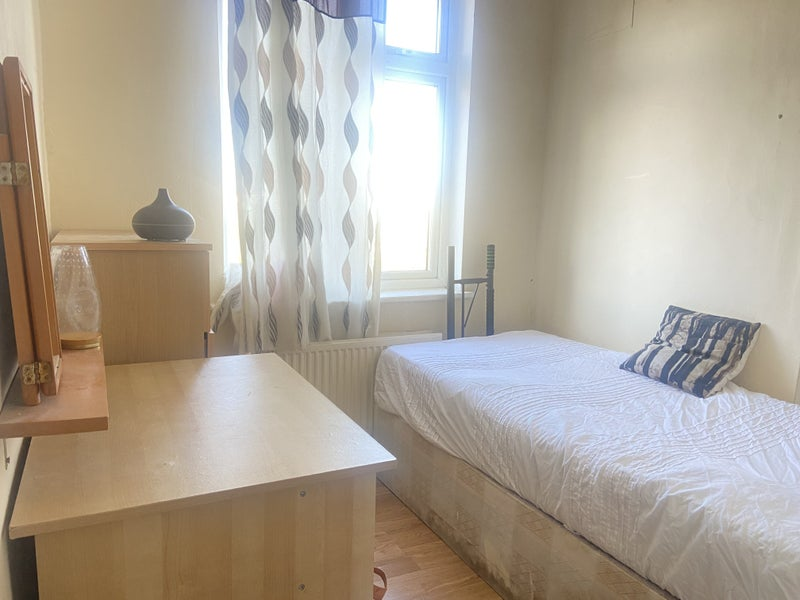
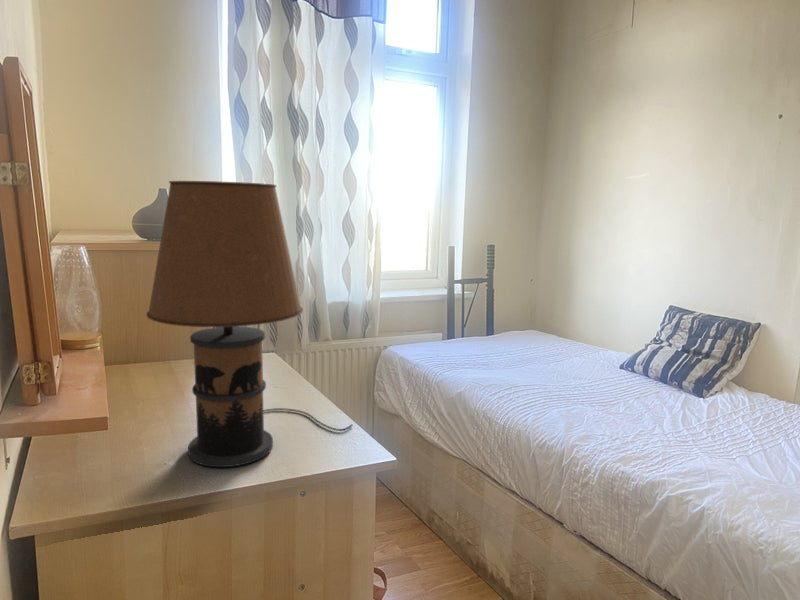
+ table lamp [146,180,354,468]
